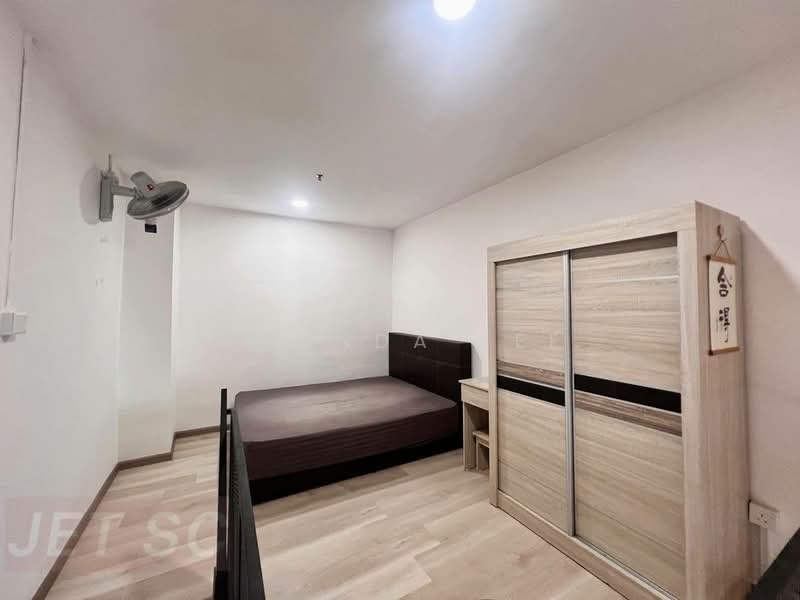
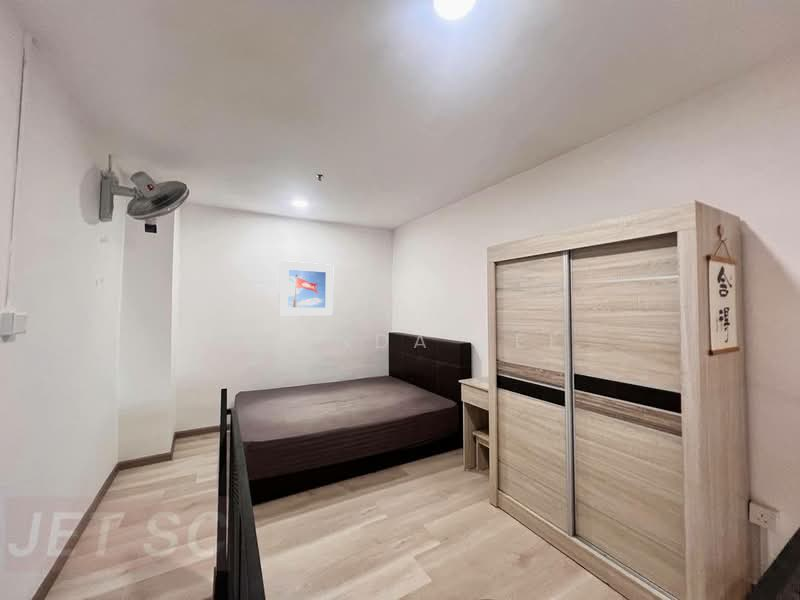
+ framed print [278,260,334,316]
